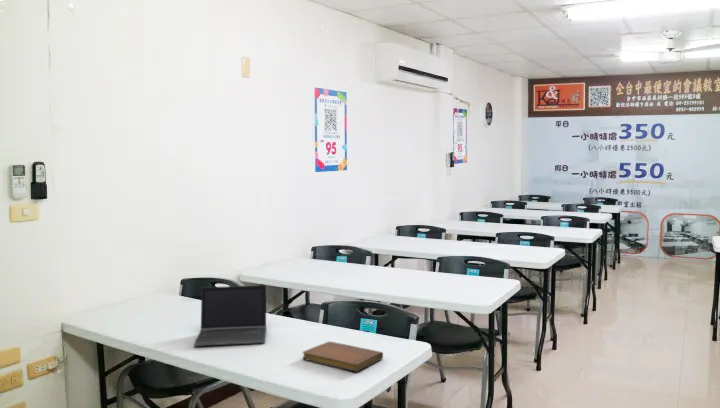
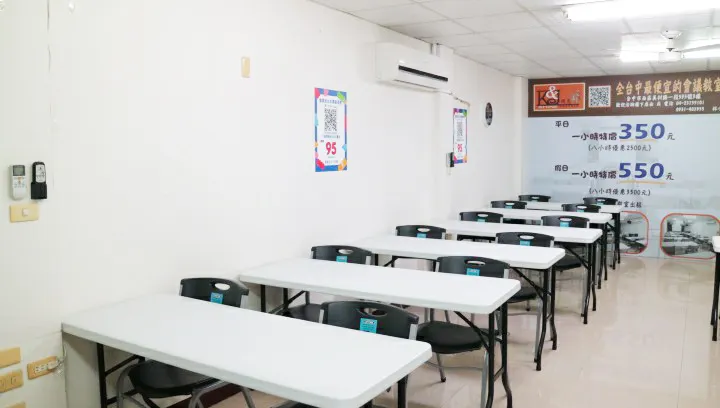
- notebook [302,341,384,372]
- laptop computer [193,284,267,347]
